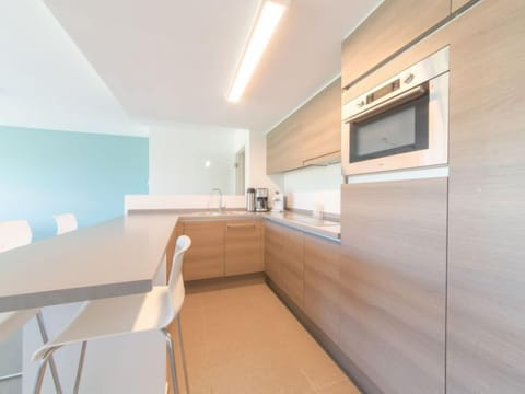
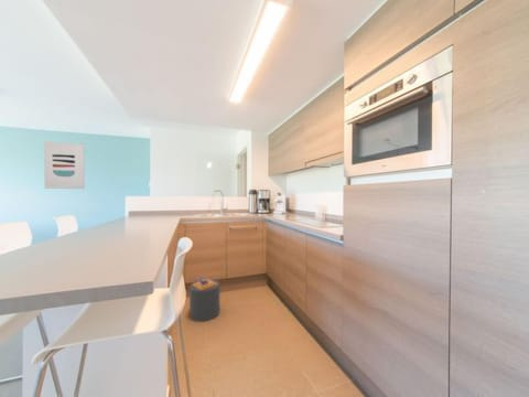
+ trash can [188,273,220,323]
+ wall art [43,140,86,190]
